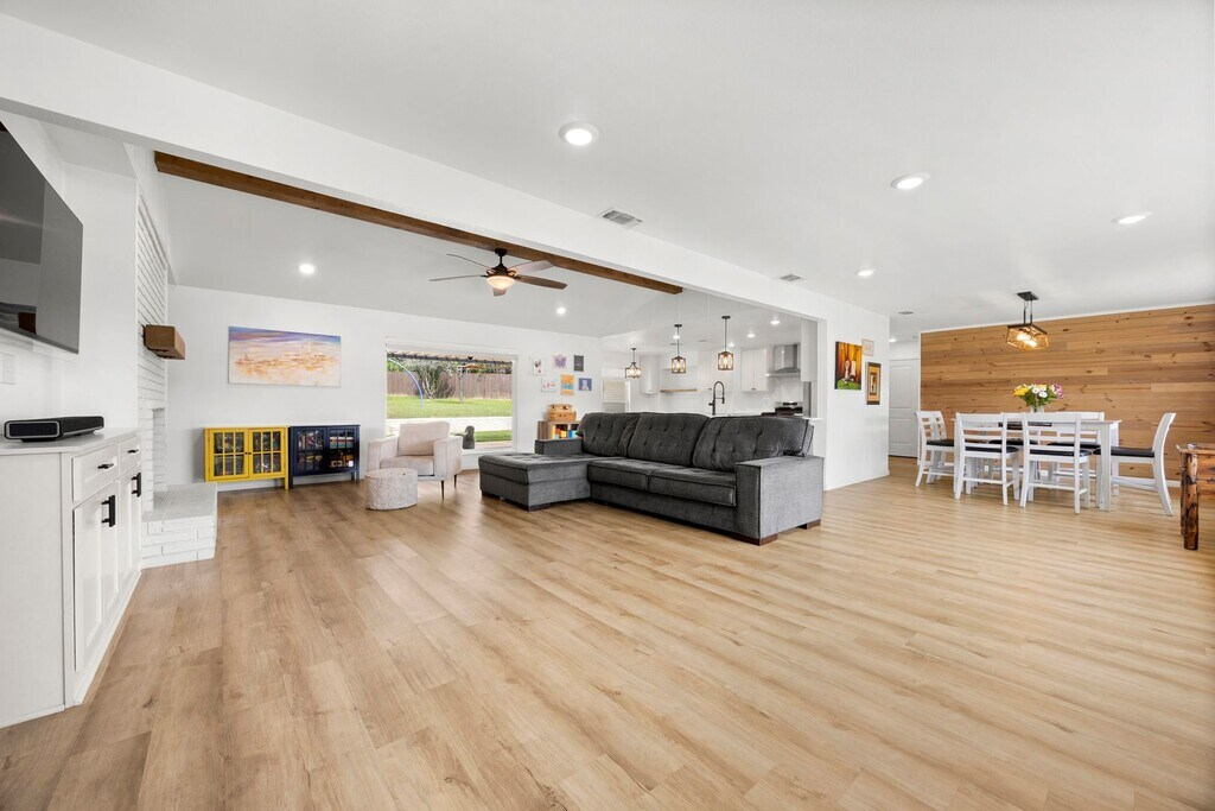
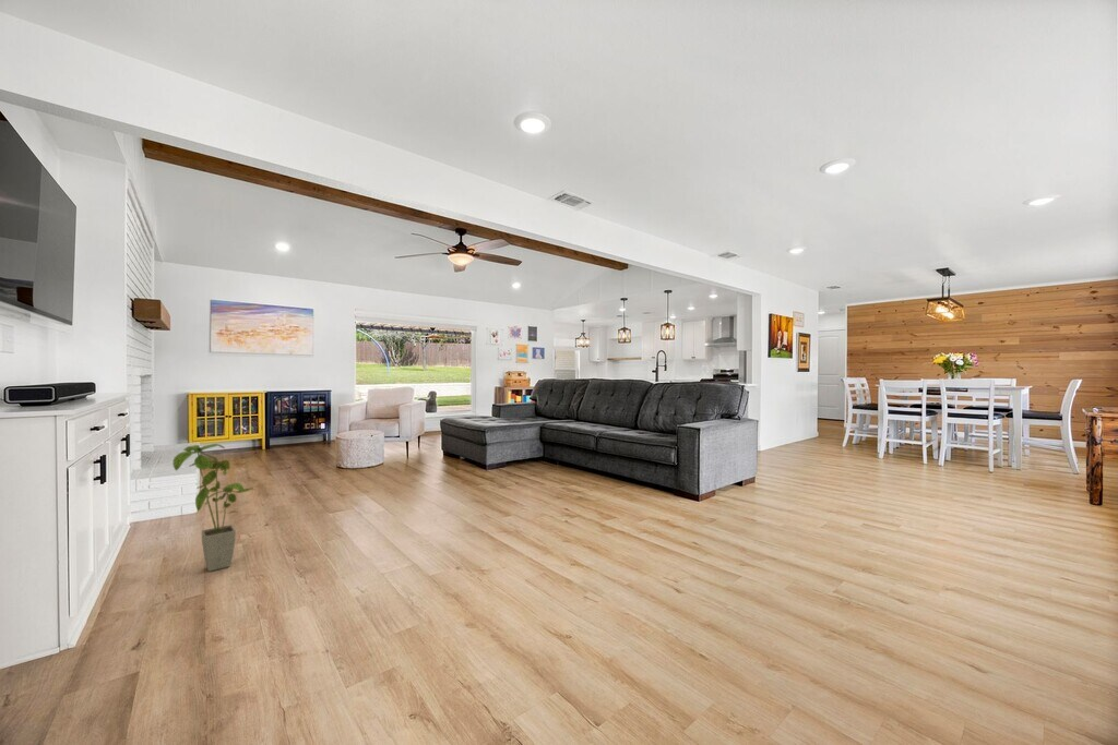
+ house plant [171,443,252,573]
